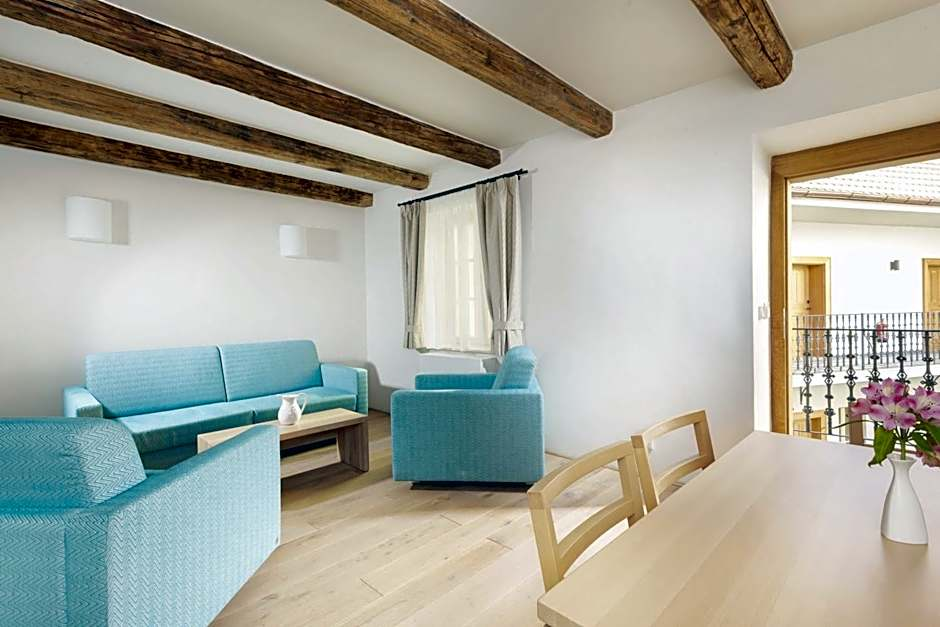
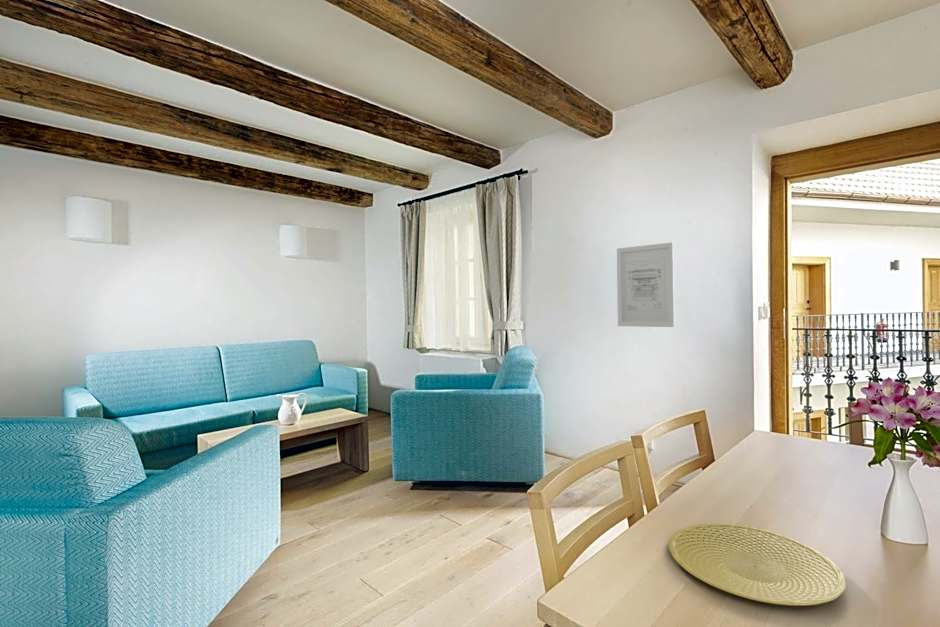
+ wall art [616,241,676,328]
+ plate [668,522,847,607]
